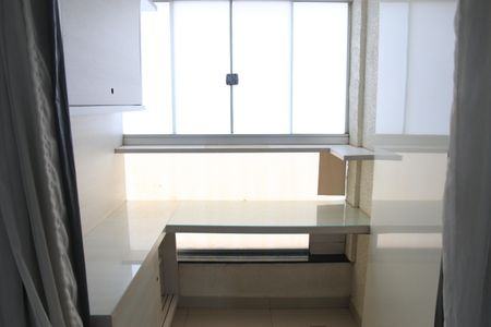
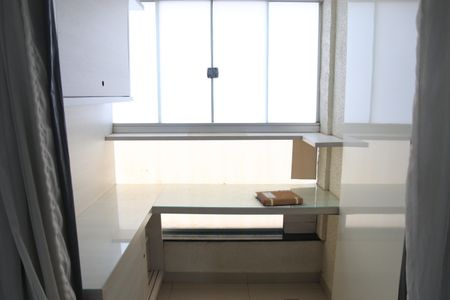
+ notebook [254,189,304,207]
